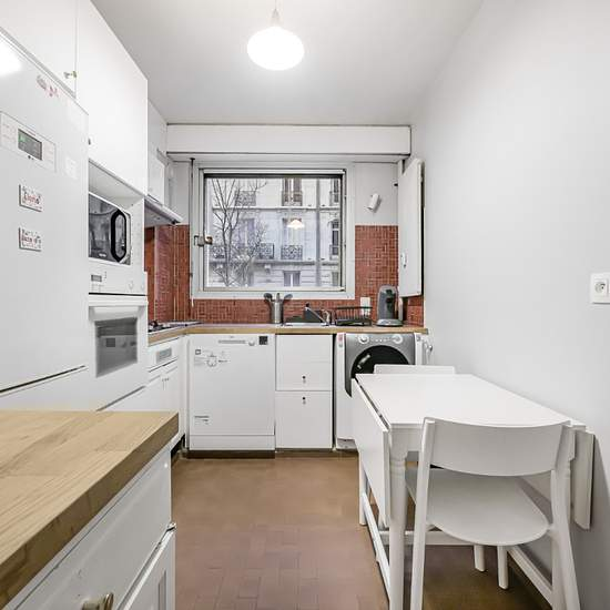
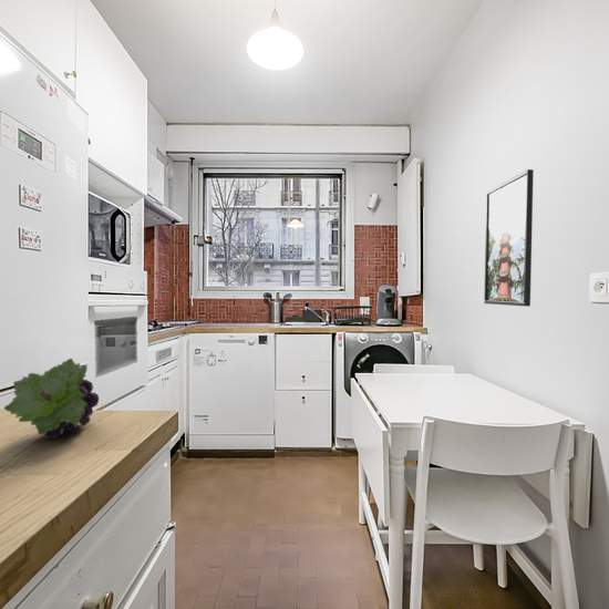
+ fruit [3,358,100,440]
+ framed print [483,168,535,308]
